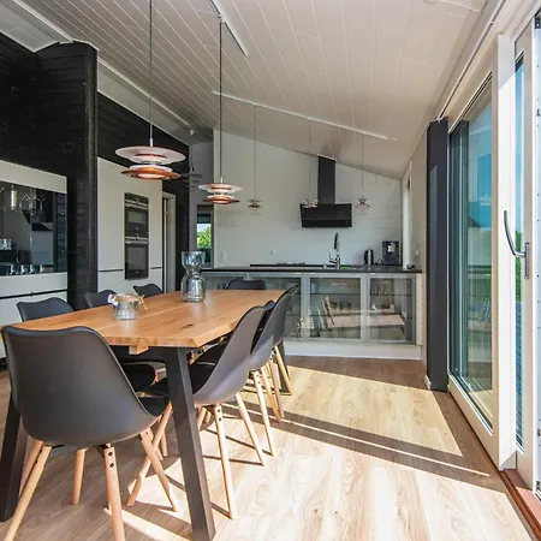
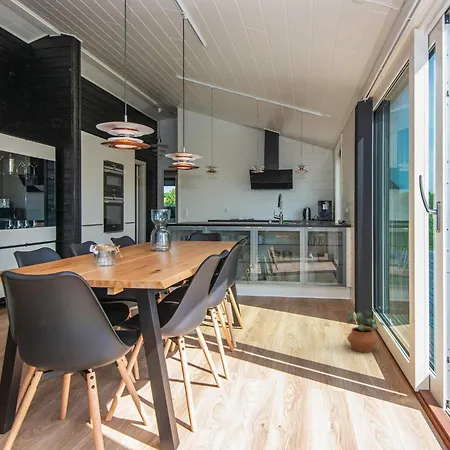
+ potted plant [346,309,385,353]
